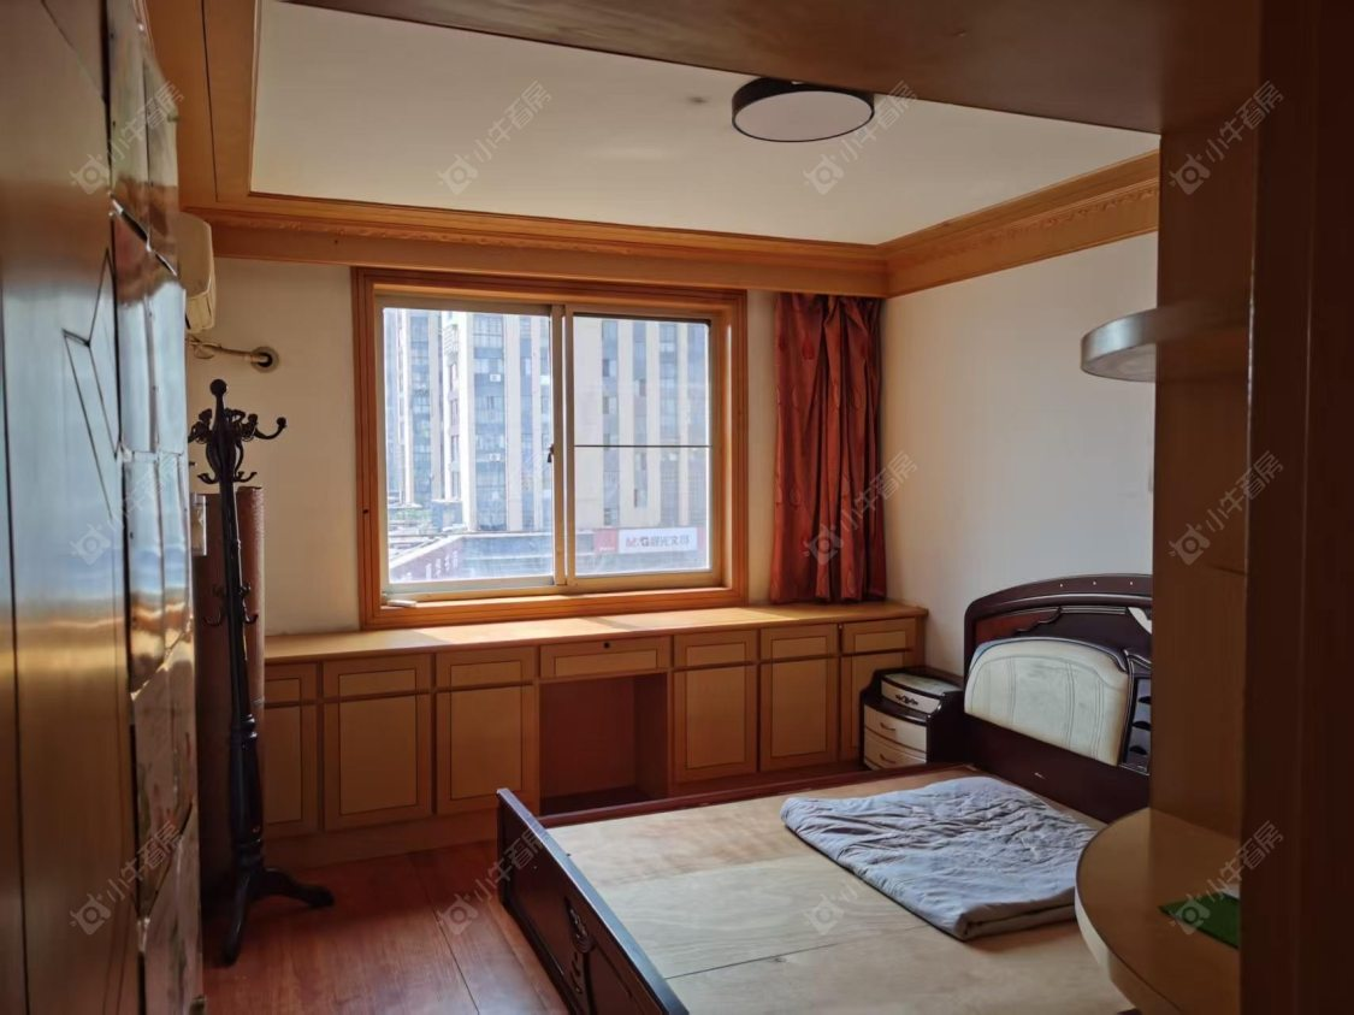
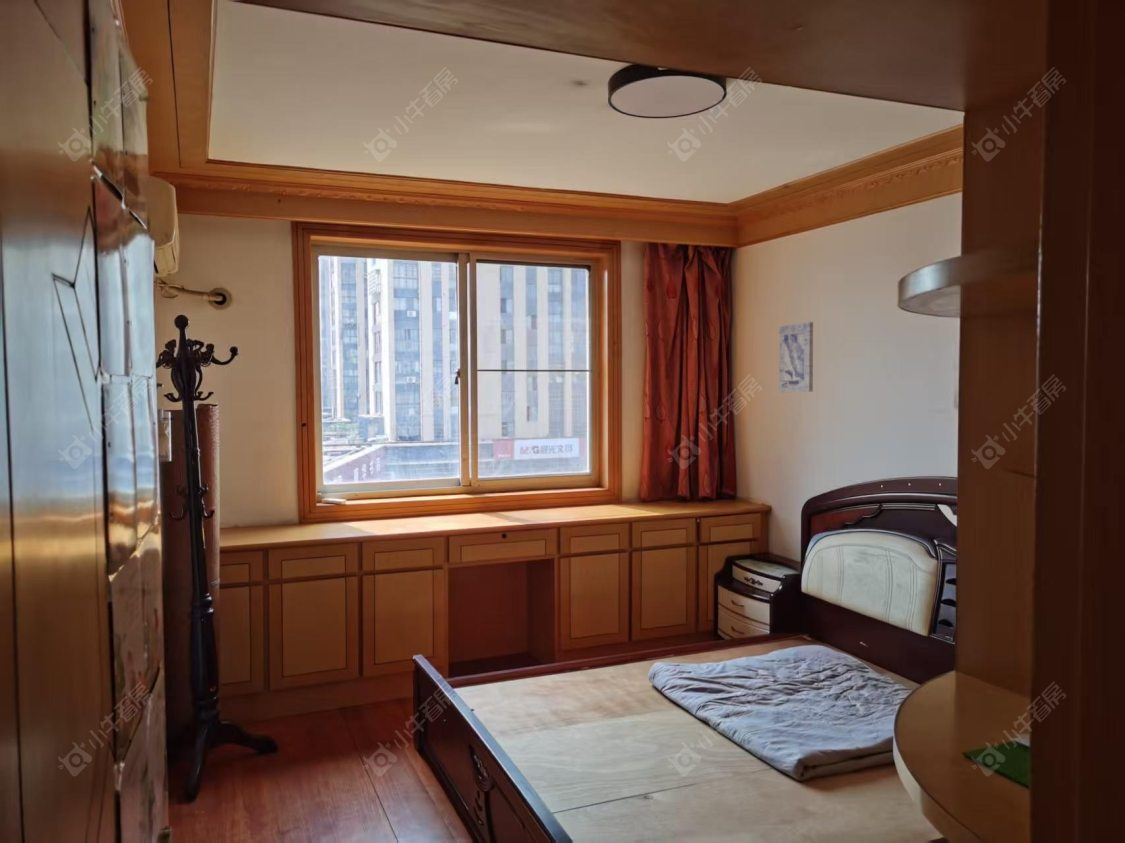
+ wall art [778,321,814,393]
